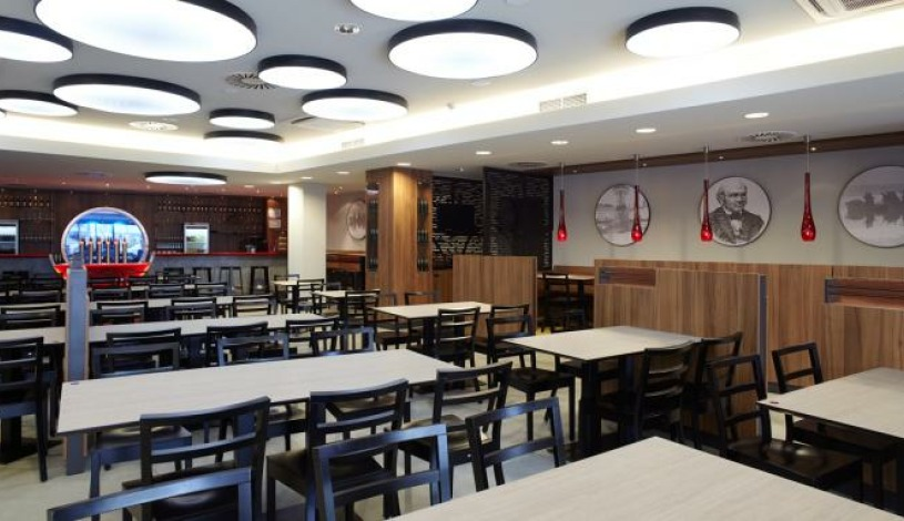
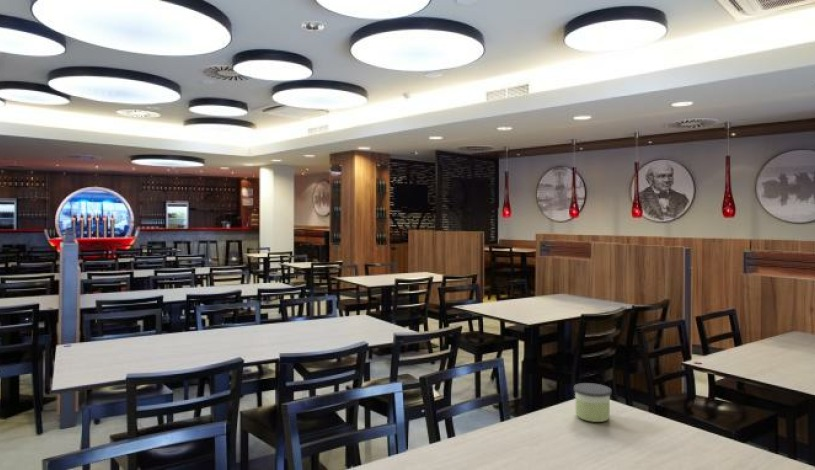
+ candle [573,382,612,423]
